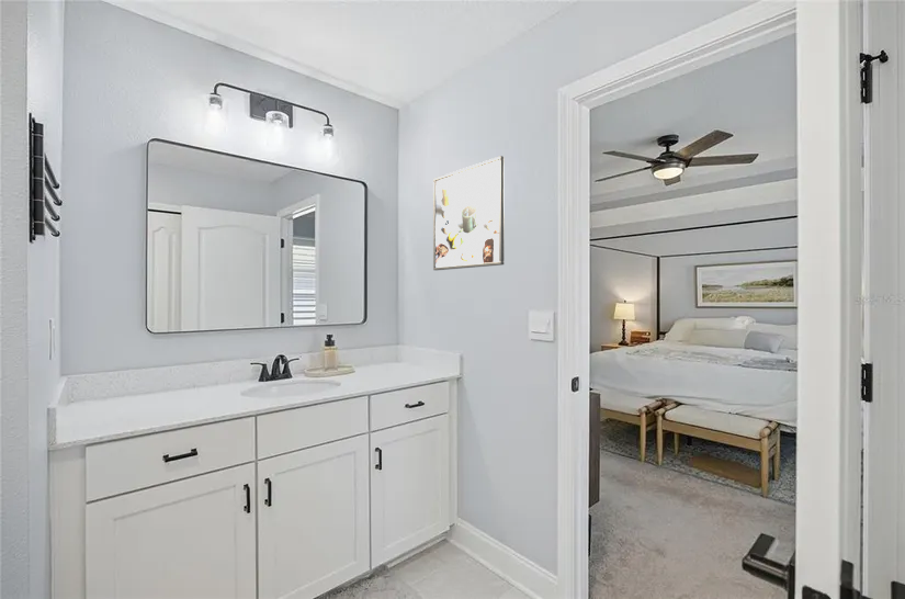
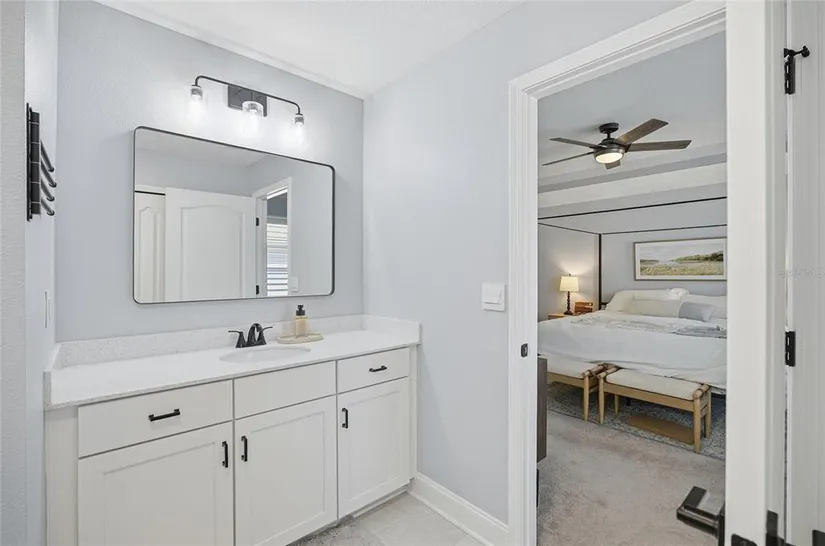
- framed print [432,155,505,271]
